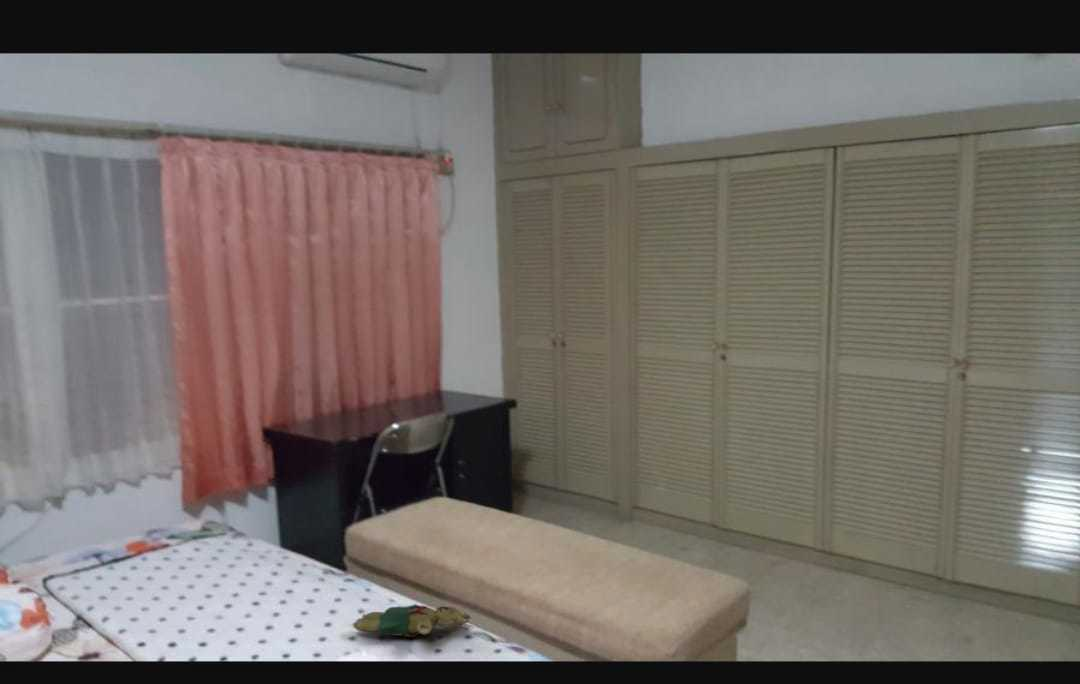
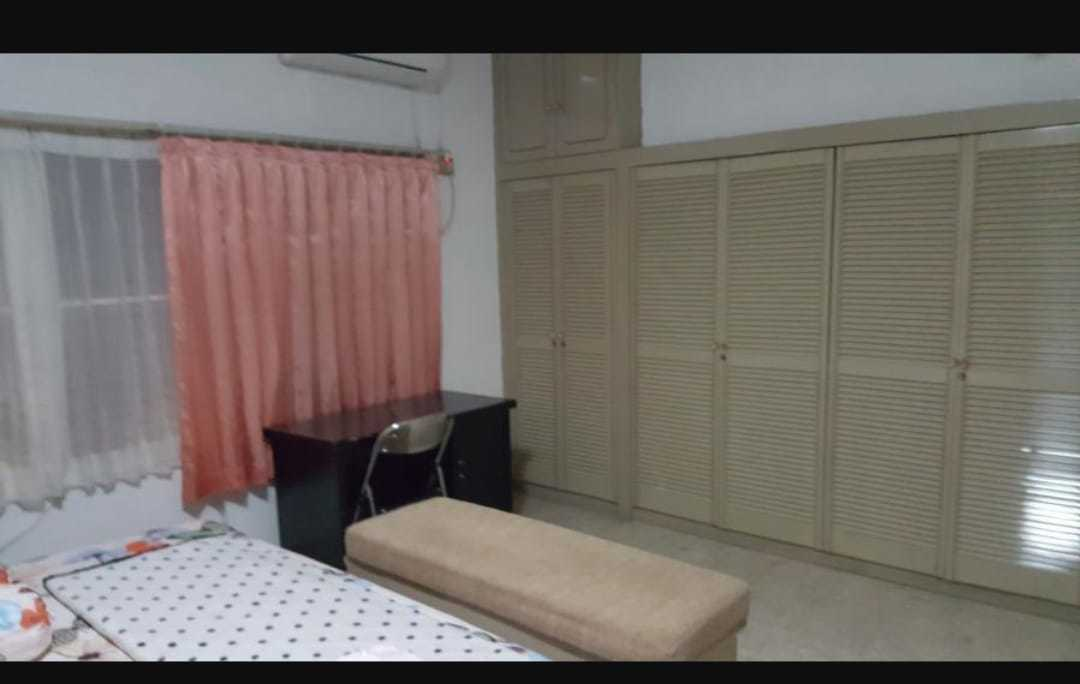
- teddy bear [353,603,471,638]
